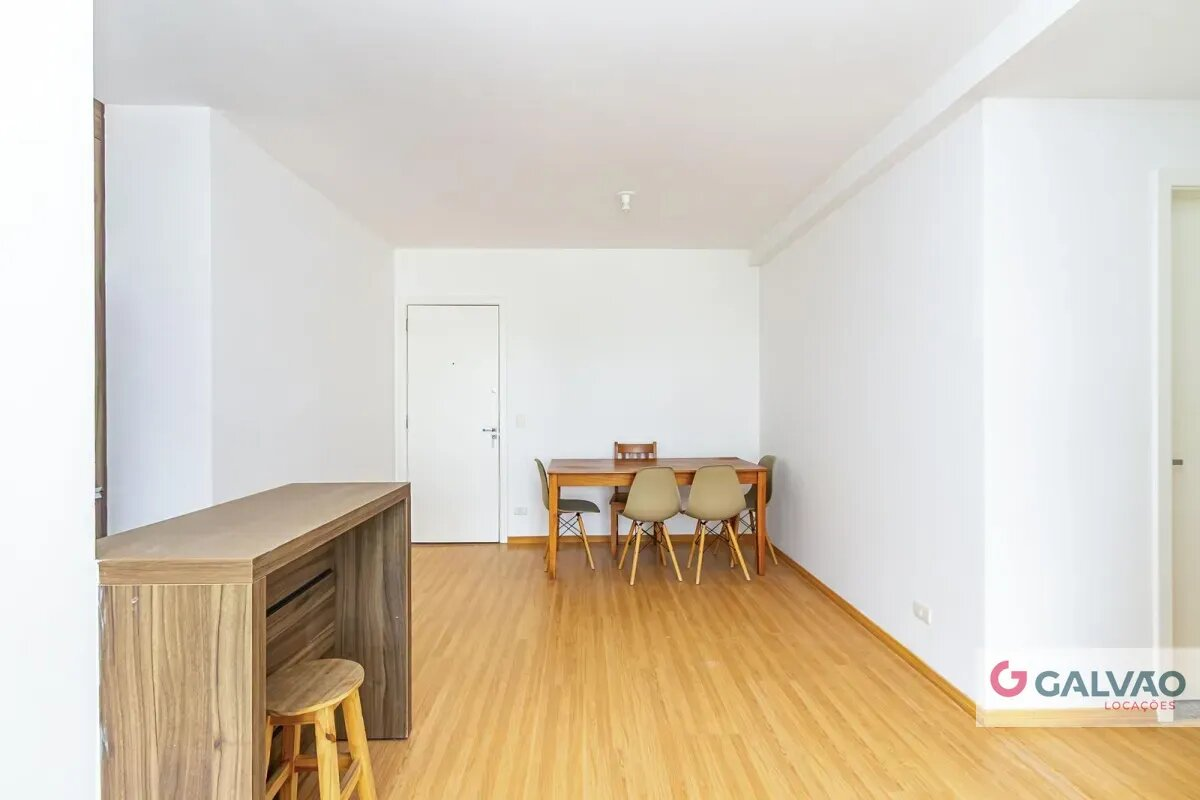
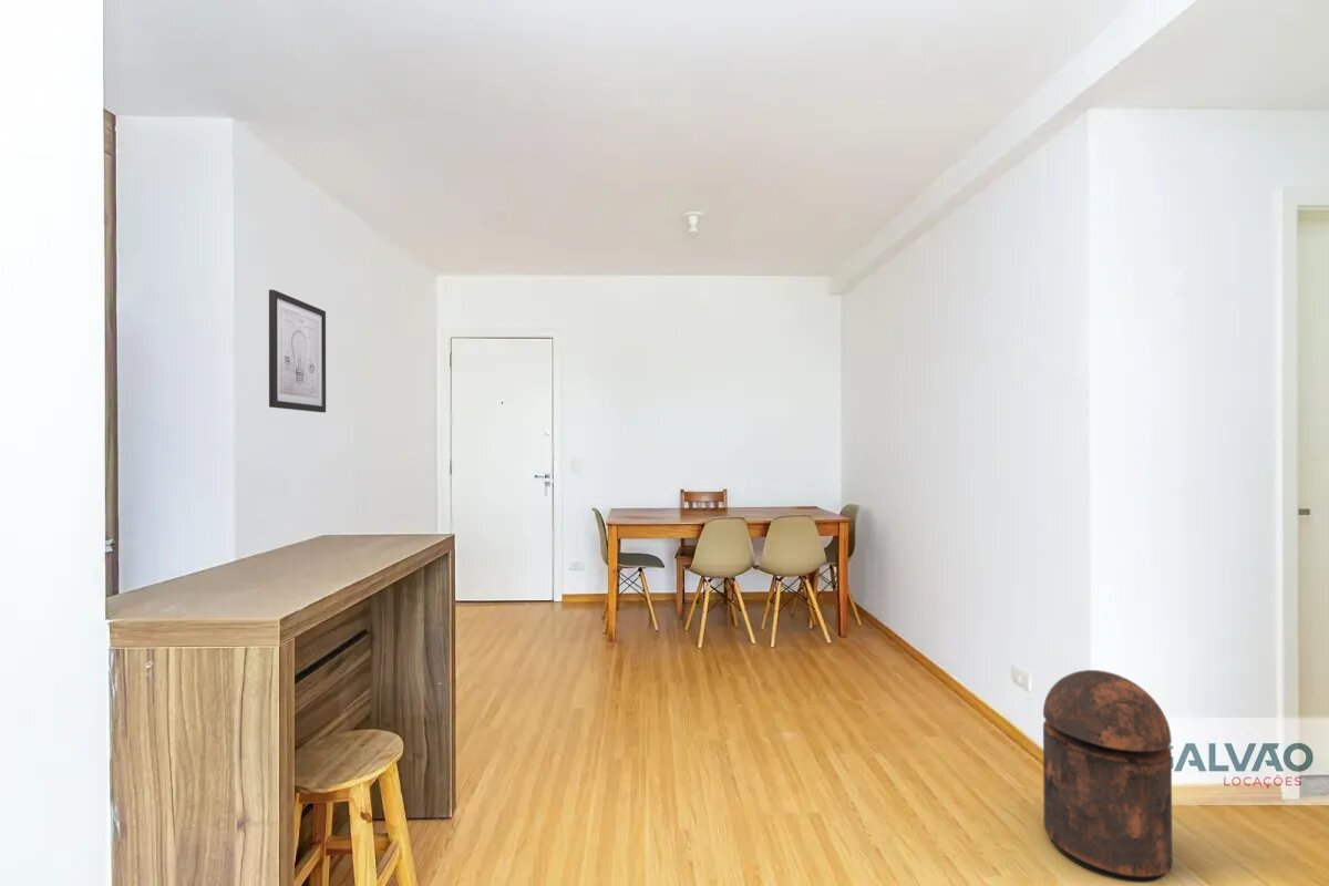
+ trash can [1042,669,1173,884]
+ wall art [268,289,327,413]
